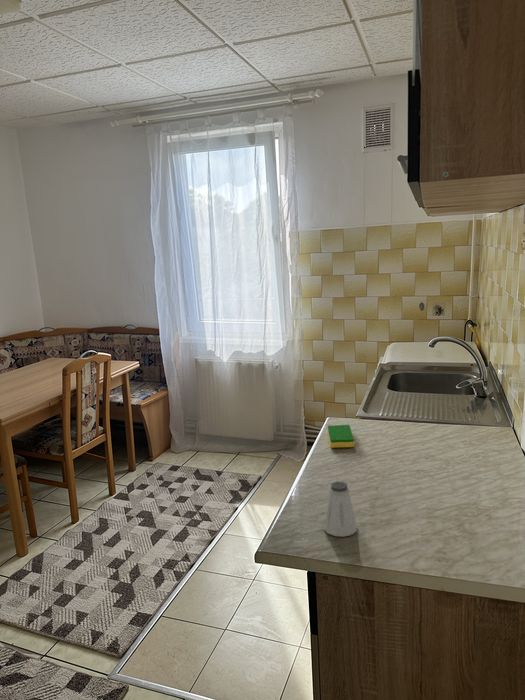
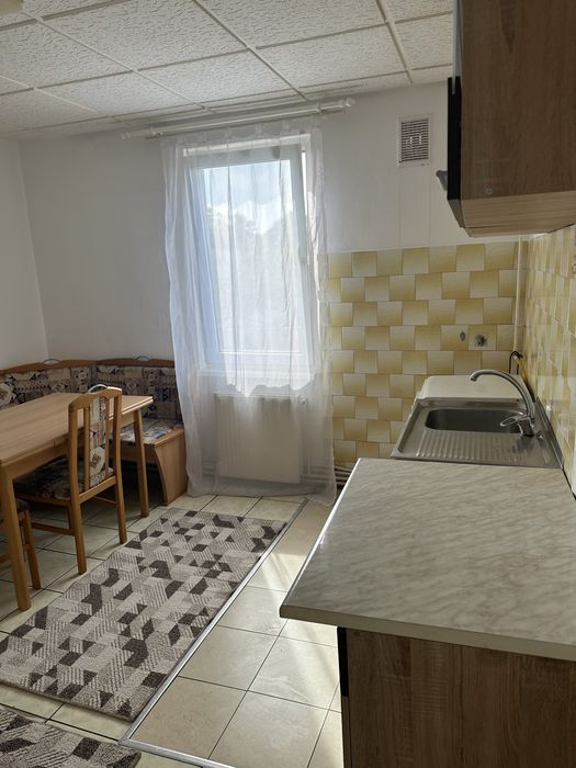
- dish sponge [327,424,355,449]
- saltshaker [323,481,358,538]
